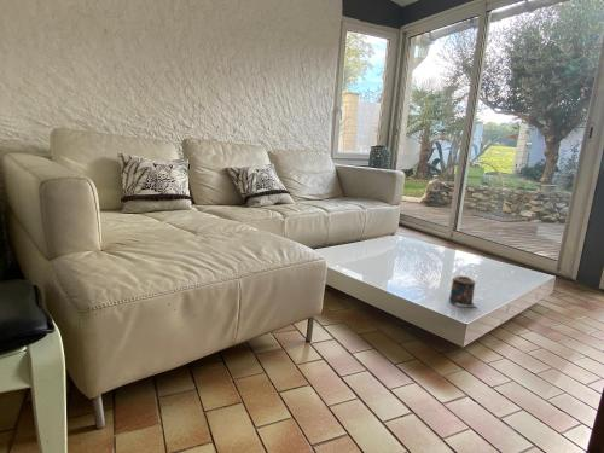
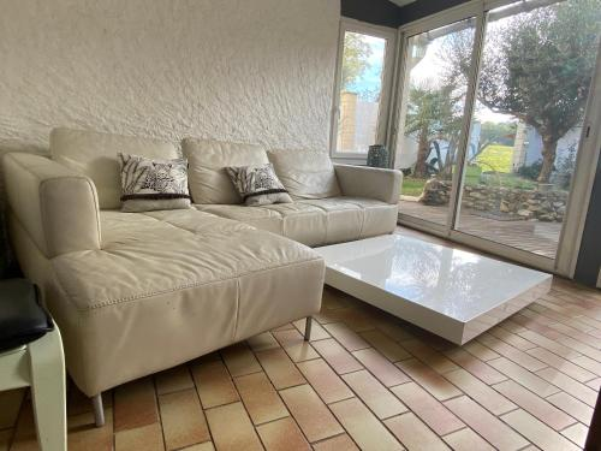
- candle [448,274,477,308]
